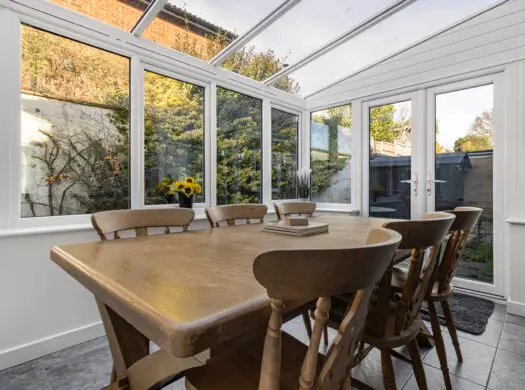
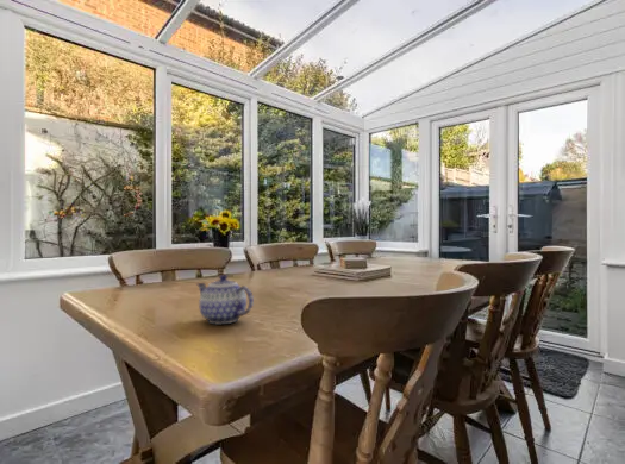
+ teapot [196,274,255,326]
